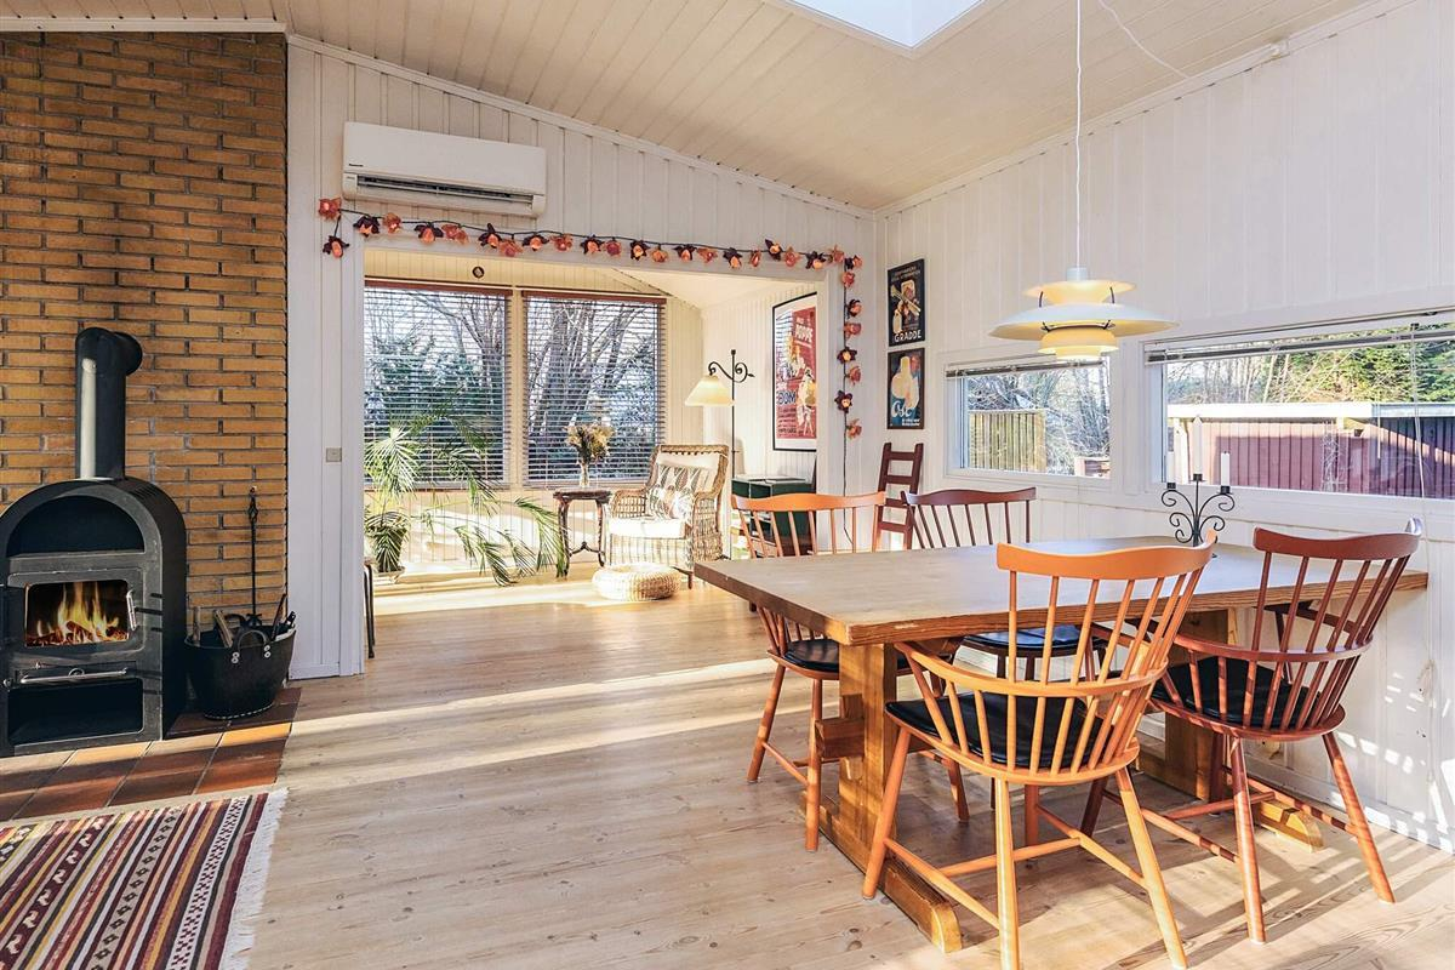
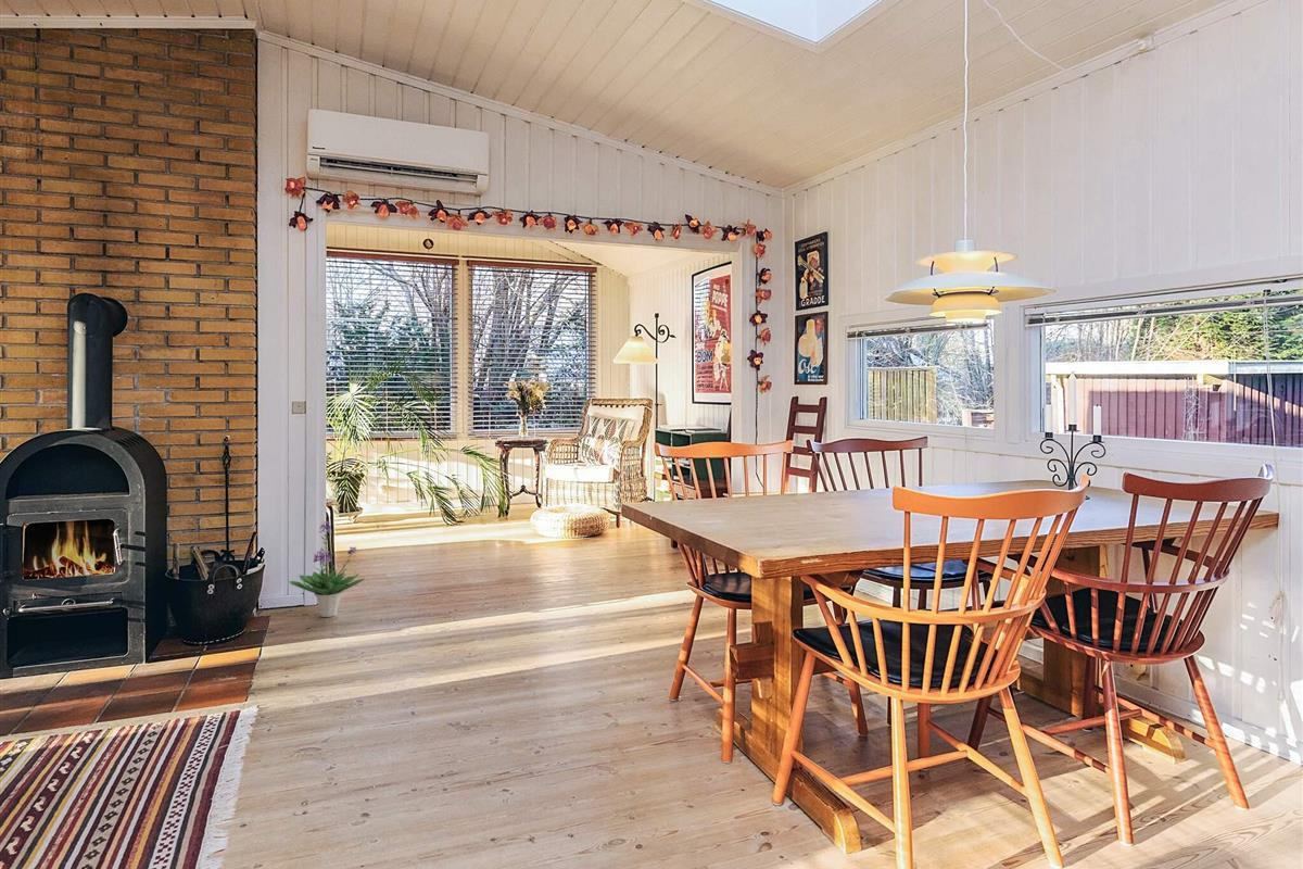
+ potted plant [288,520,365,618]
